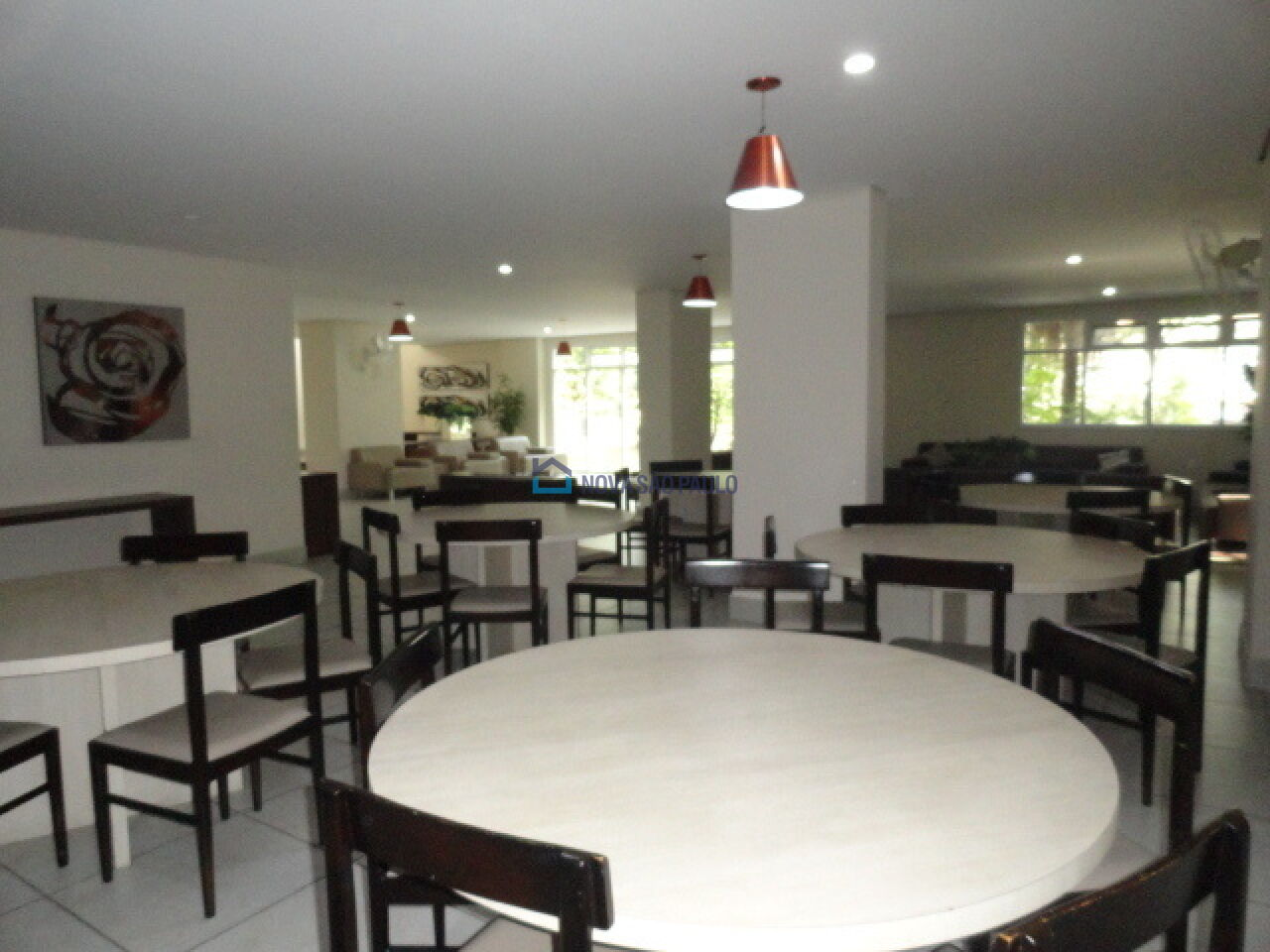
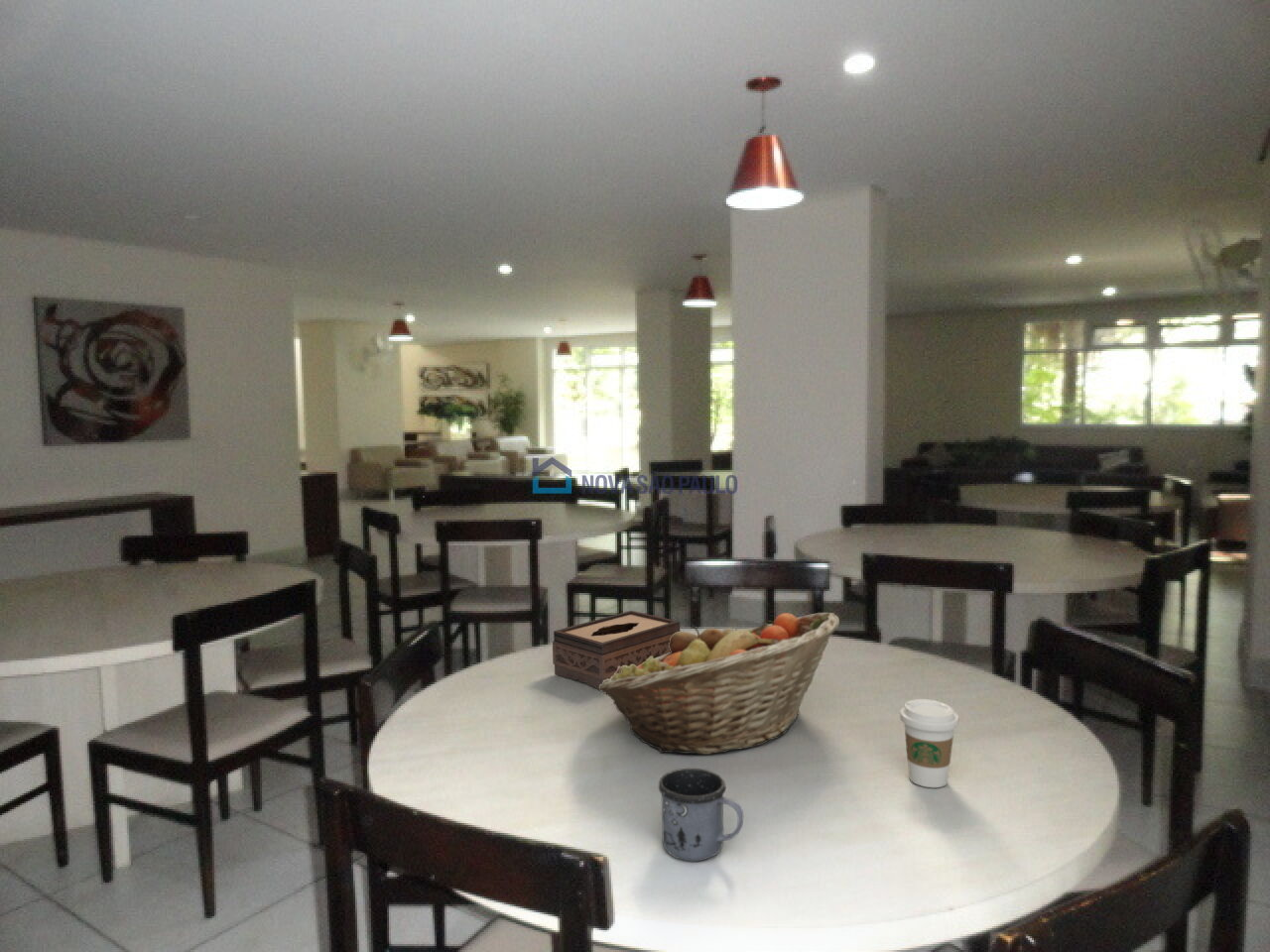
+ tissue box [552,610,681,690]
+ mug [658,768,744,862]
+ fruit basket [597,612,840,756]
+ coffee cup [899,698,959,788]
